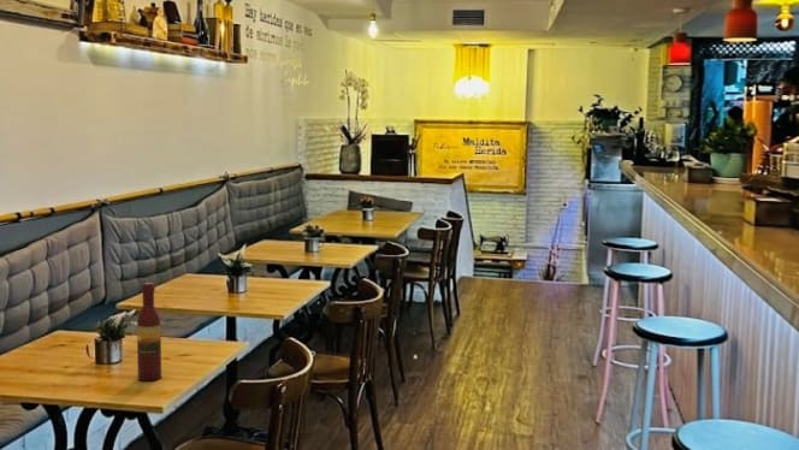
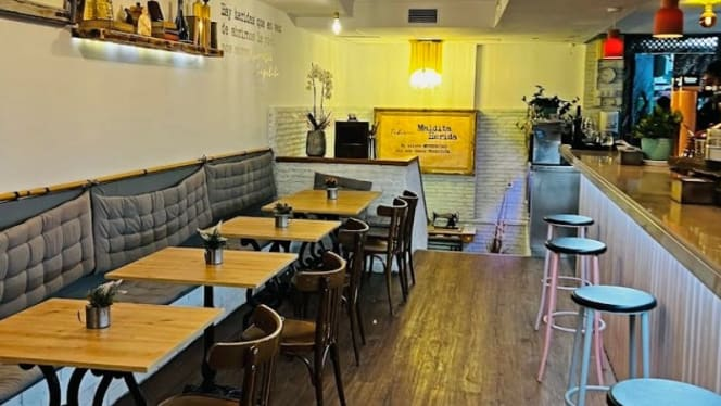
- wine bottle [136,282,162,383]
